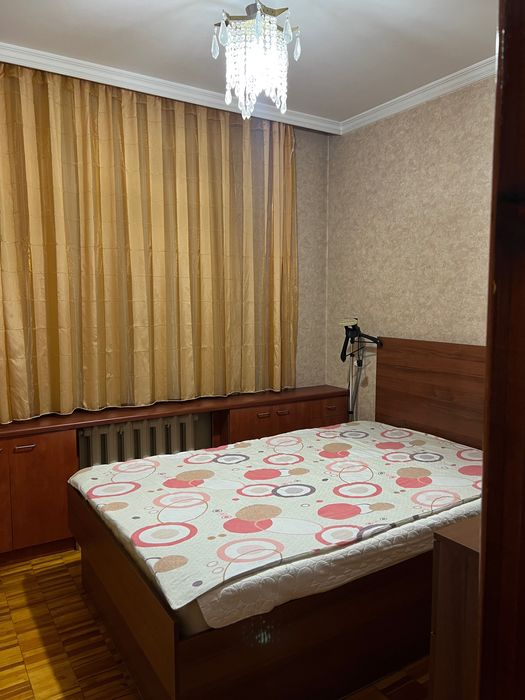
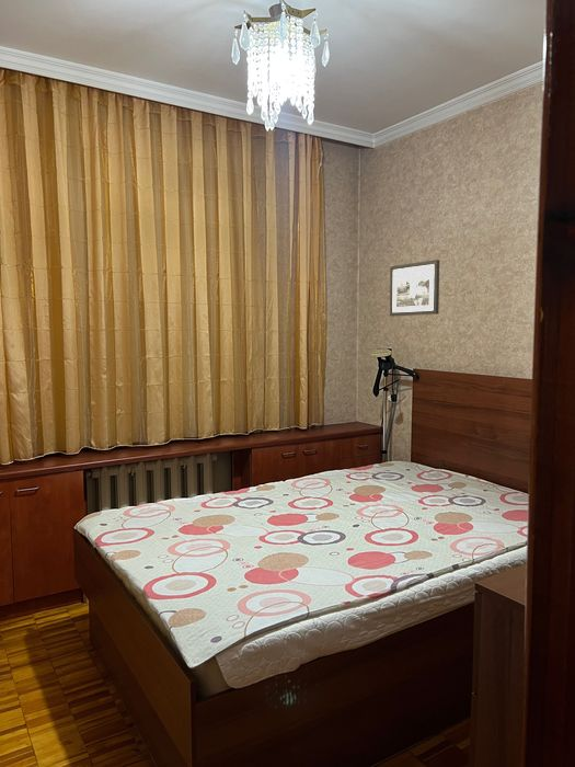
+ picture frame [389,259,440,317]
